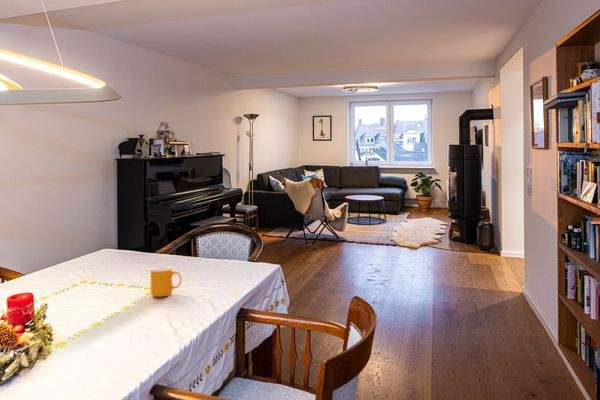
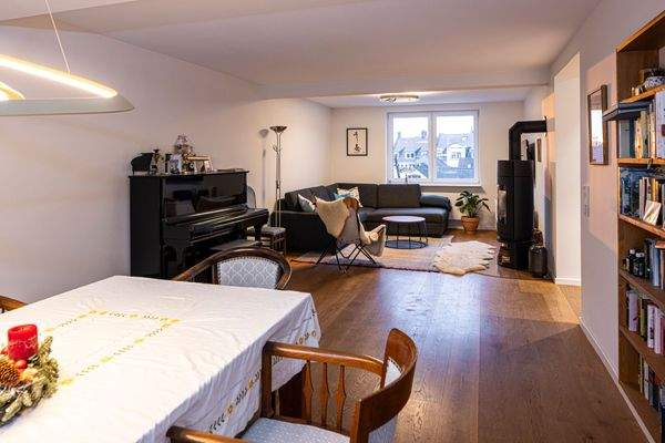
- mug [150,267,182,298]
